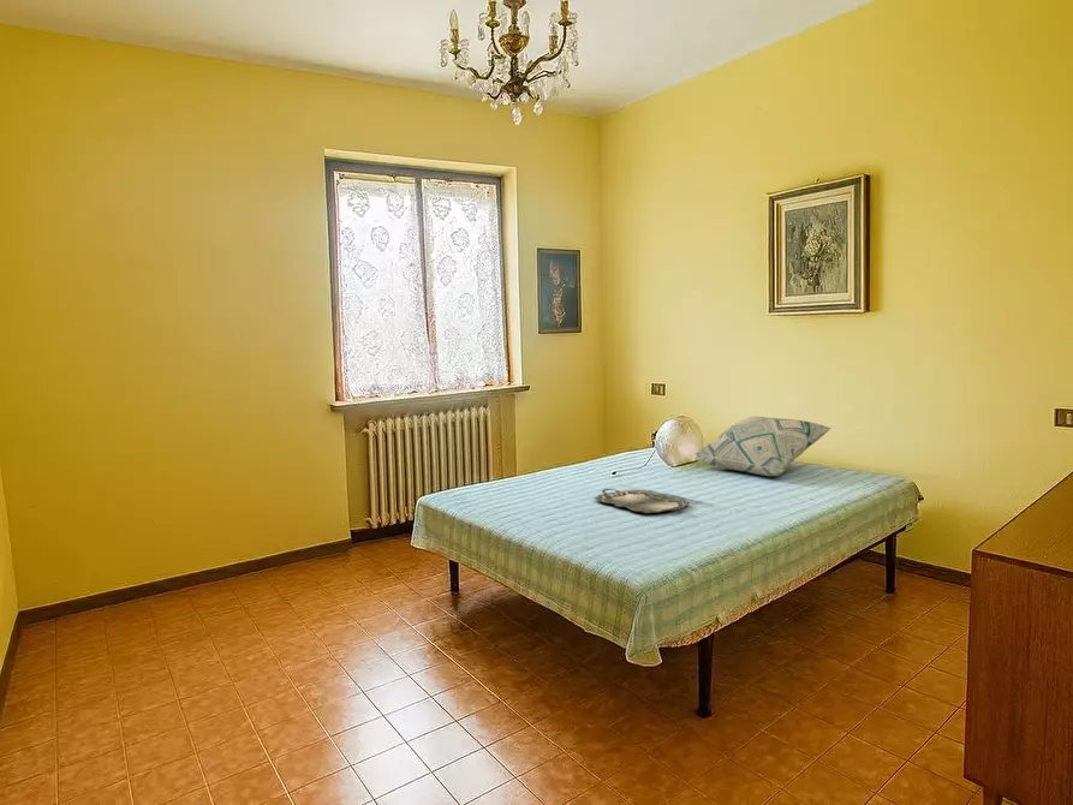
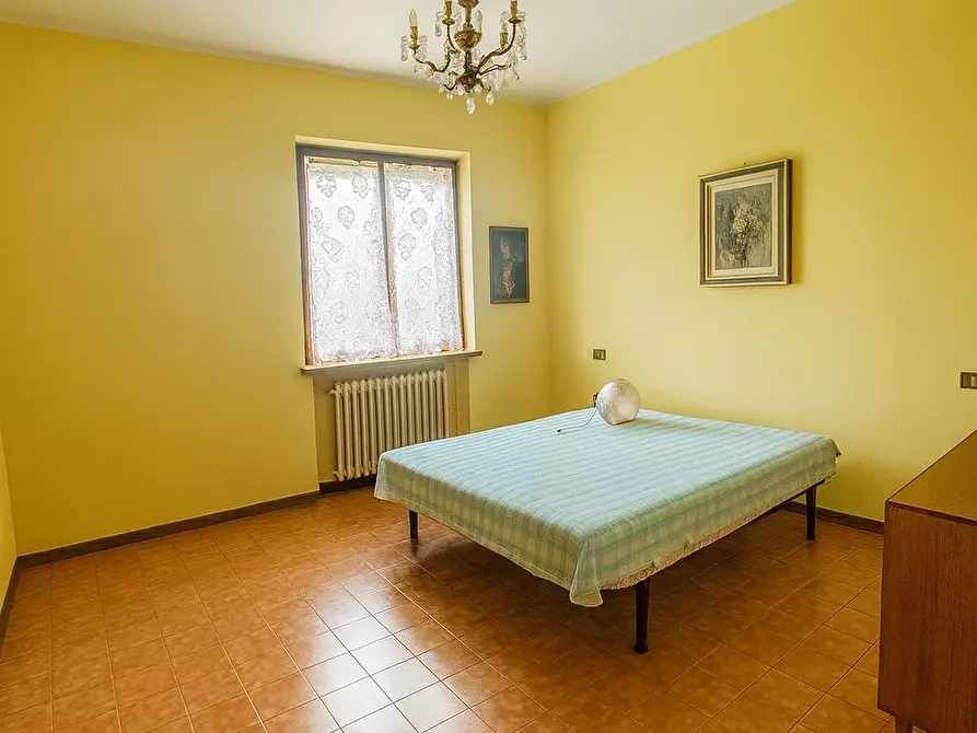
- decorative pillow [695,416,833,477]
- serving tray [594,488,691,514]
